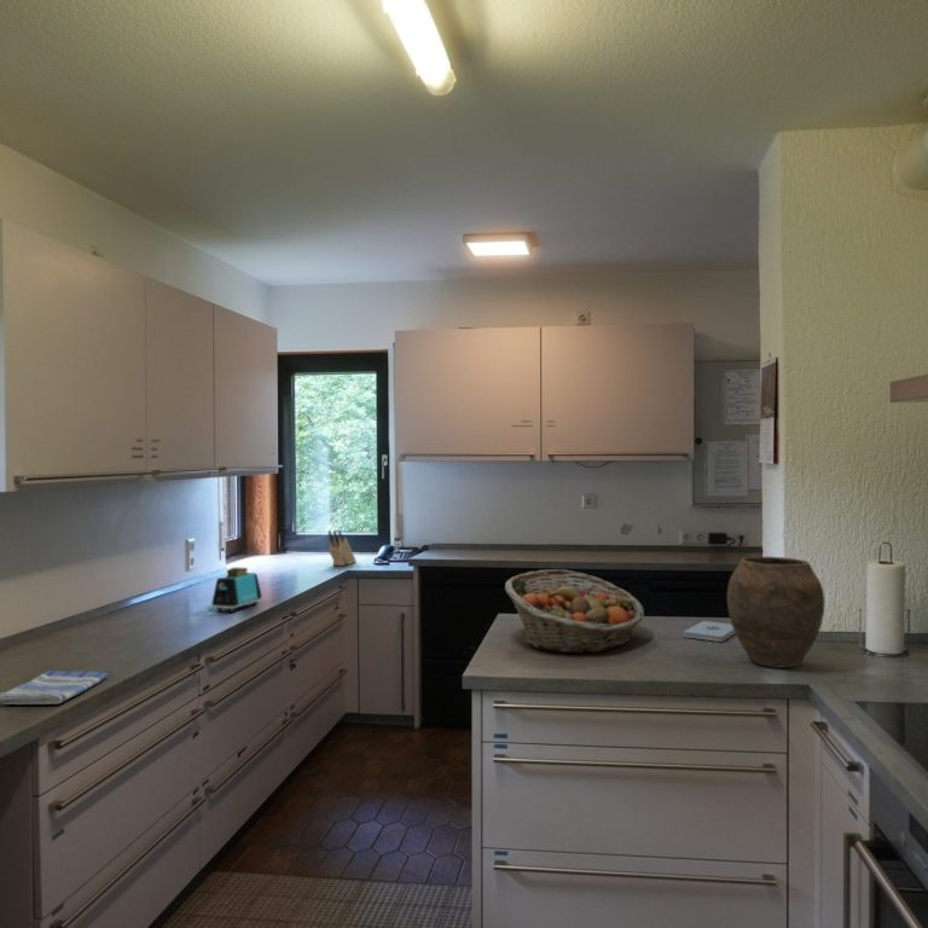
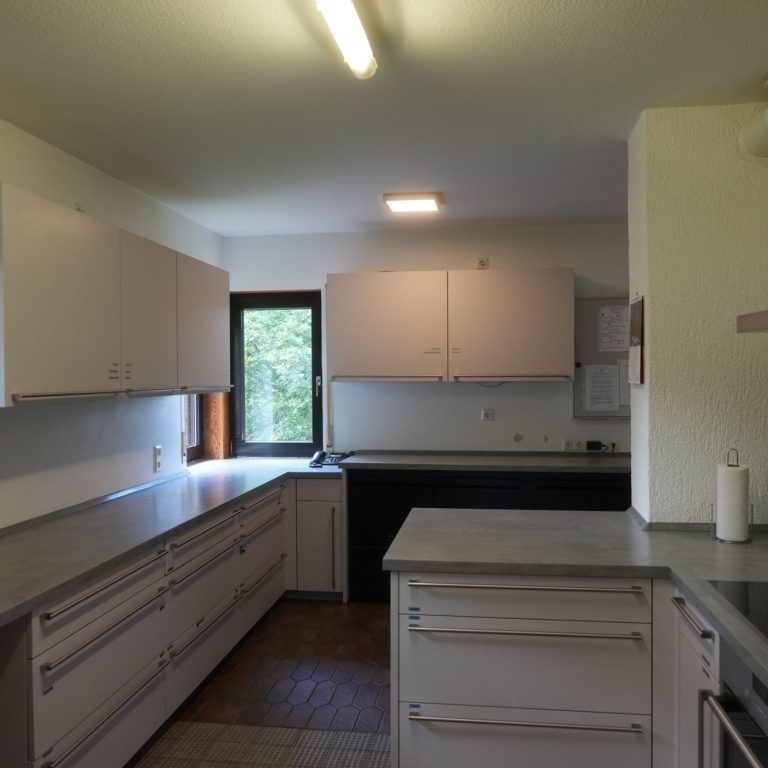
- toaster [210,567,263,614]
- knife block [327,529,358,567]
- notepad [682,620,736,643]
- dish towel [0,669,110,706]
- vase [726,555,825,669]
- fruit basket [504,568,645,655]
